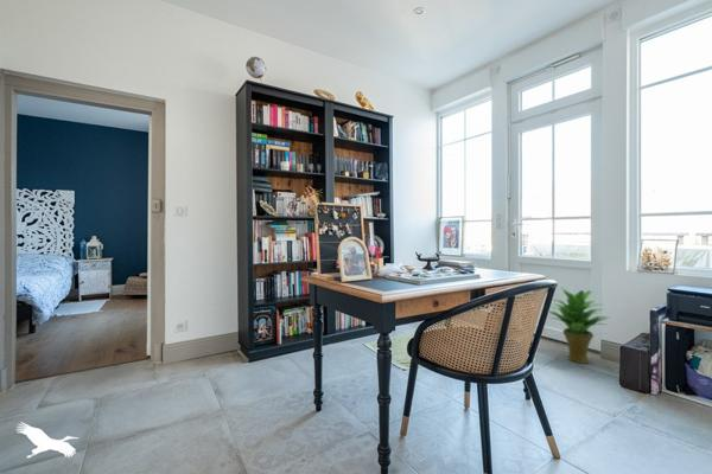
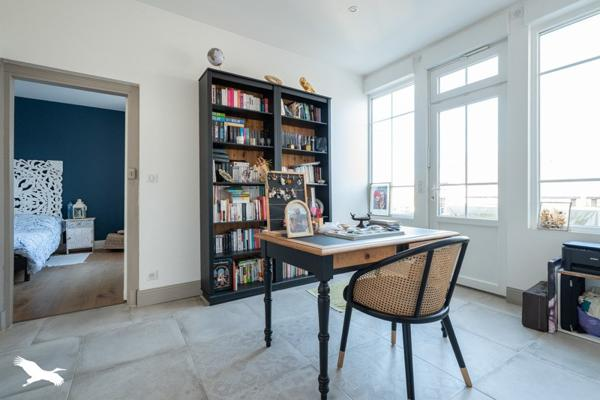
- potted plant [548,286,611,365]
